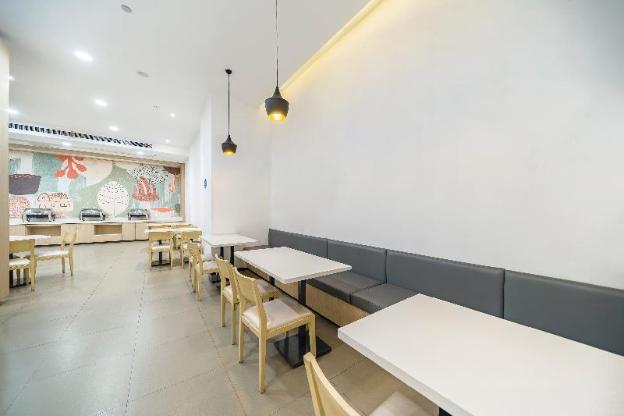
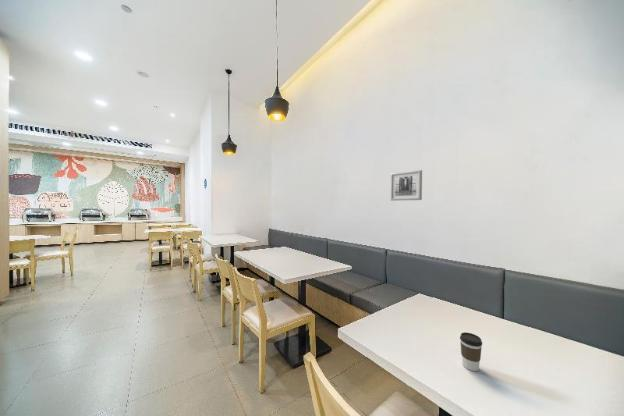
+ coffee cup [459,331,483,372]
+ wall art [390,169,423,202]
